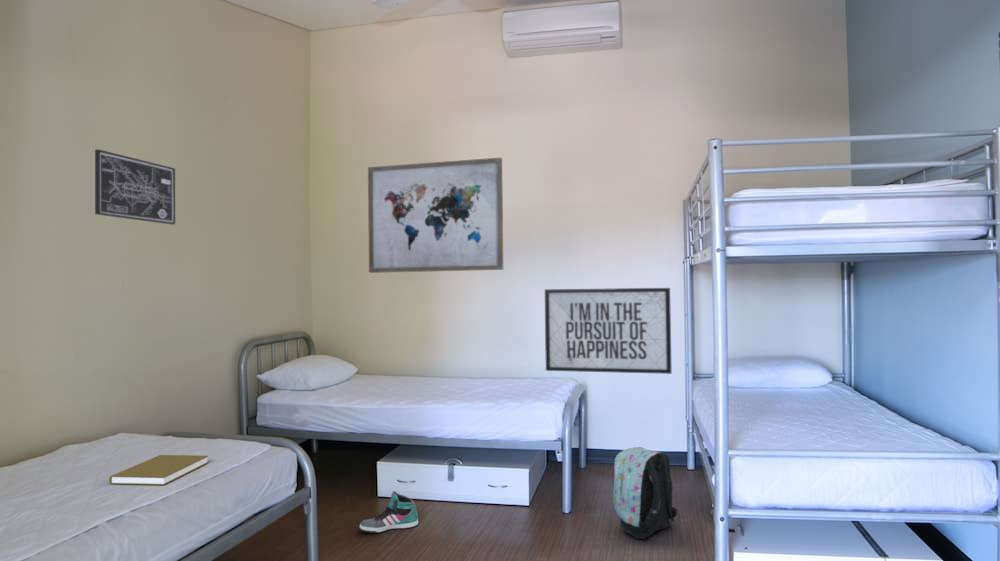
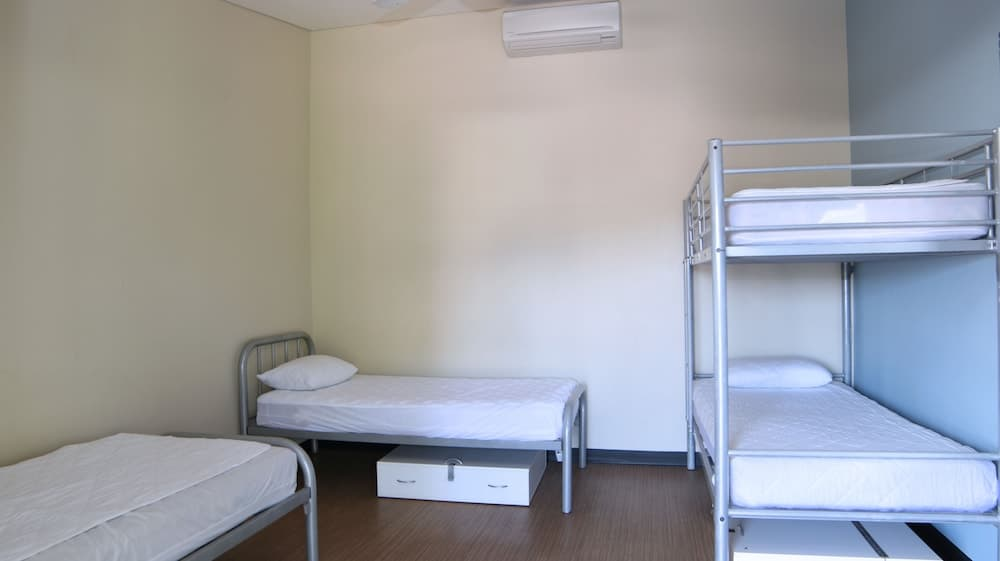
- book [108,454,209,486]
- sneaker [359,490,419,534]
- wall art [367,157,504,274]
- mirror [544,287,673,375]
- backpack [613,446,679,540]
- wall art [94,148,176,225]
